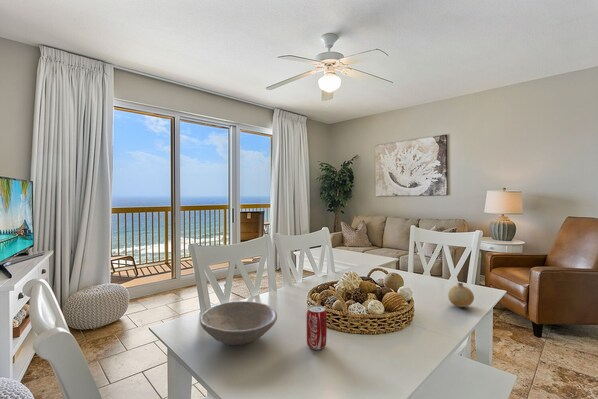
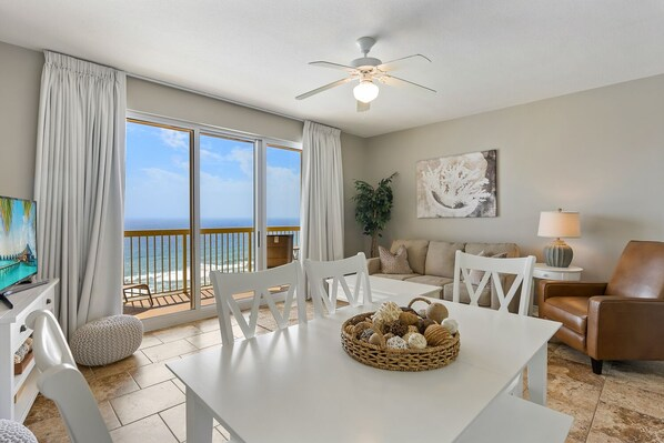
- bowl [199,300,278,346]
- fruit [447,281,475,308]
- beverage can [306,304,328,351]
